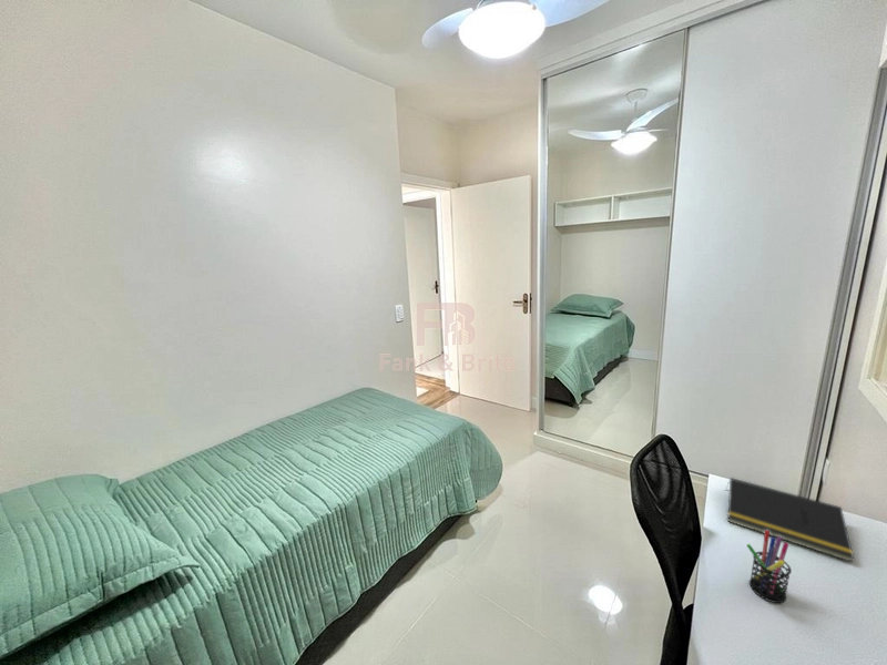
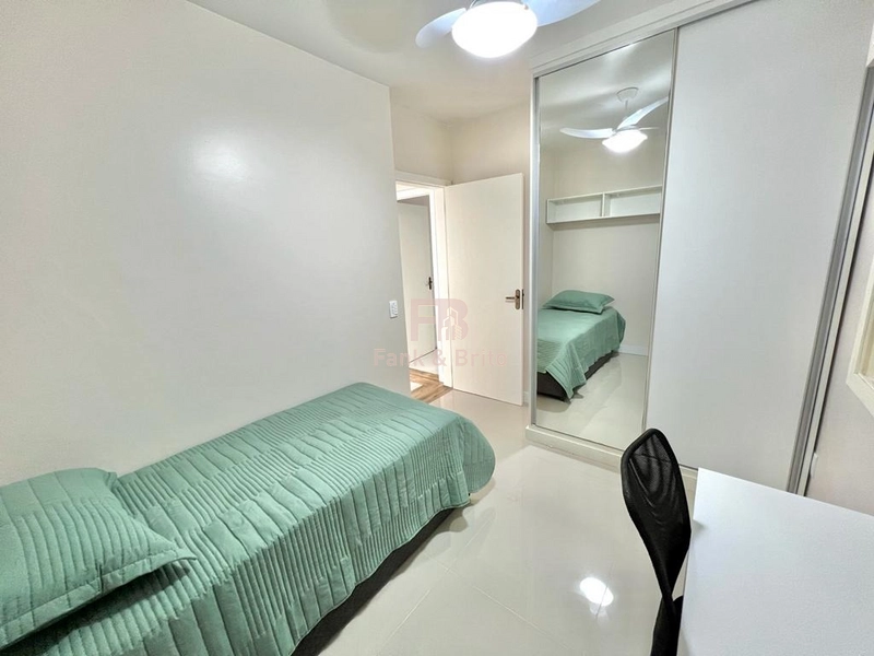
- pen holder [746,530,793,604]
- notepad [725,477,855,563]
